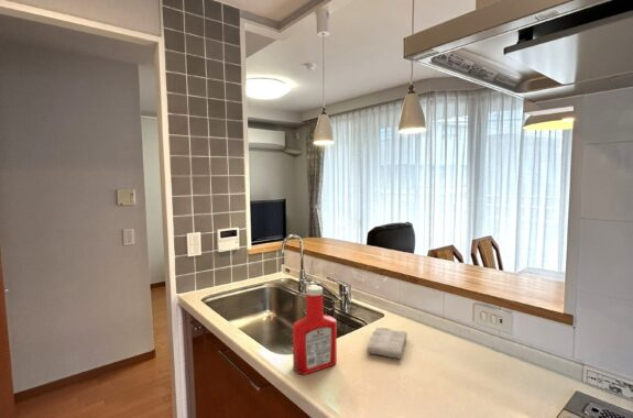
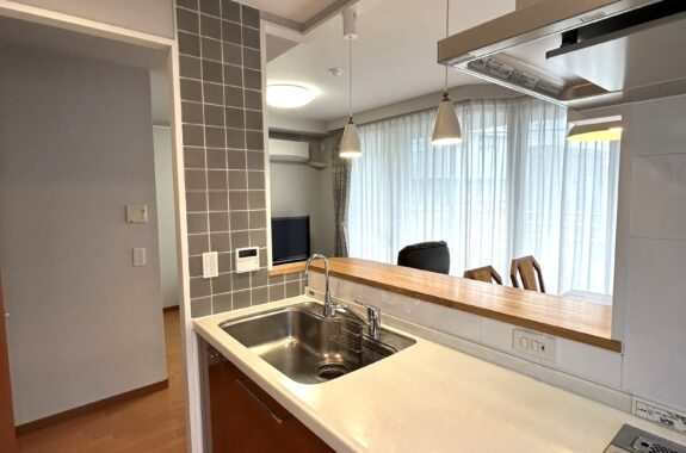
- soap bottle [292,285,338,376]
- washcloth [365,327,408,360]
